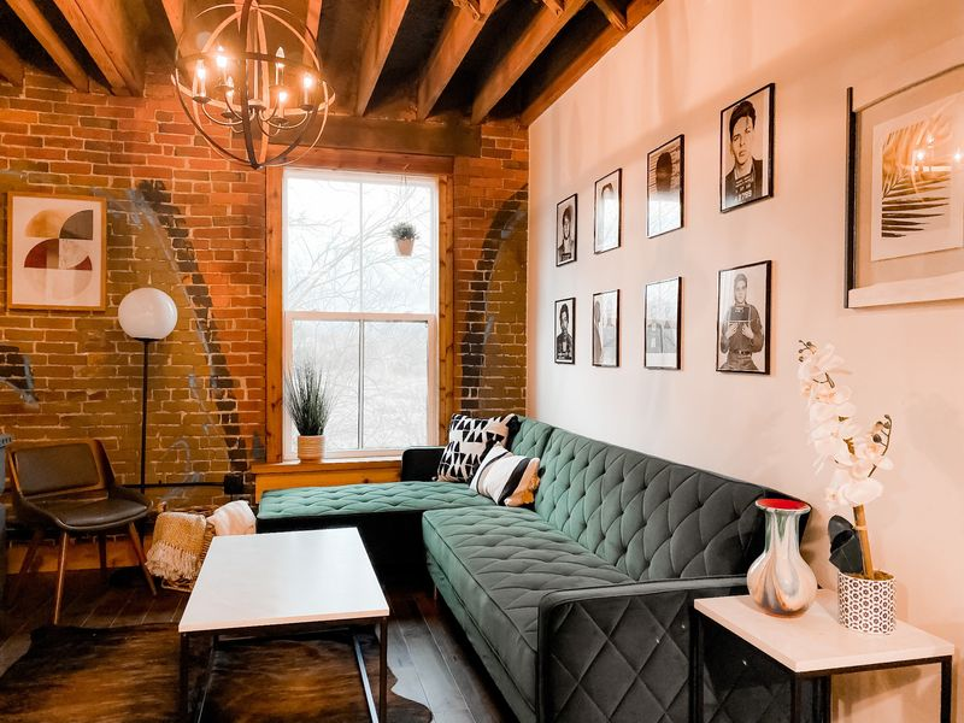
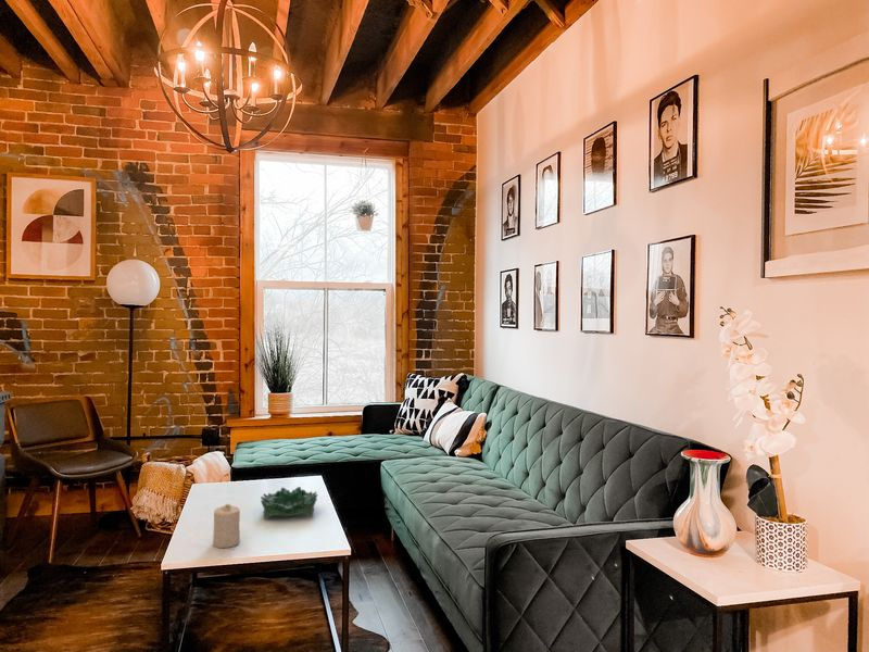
+ candle [212,503,241,549]
+ decorative bowl [260,486,319,519]
